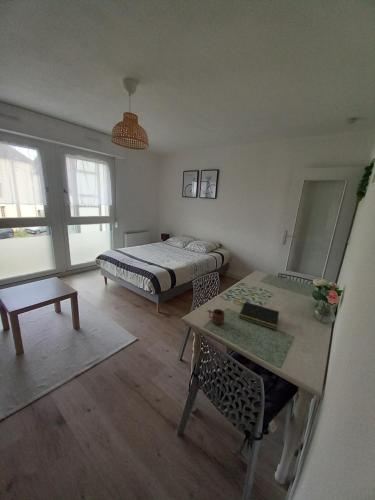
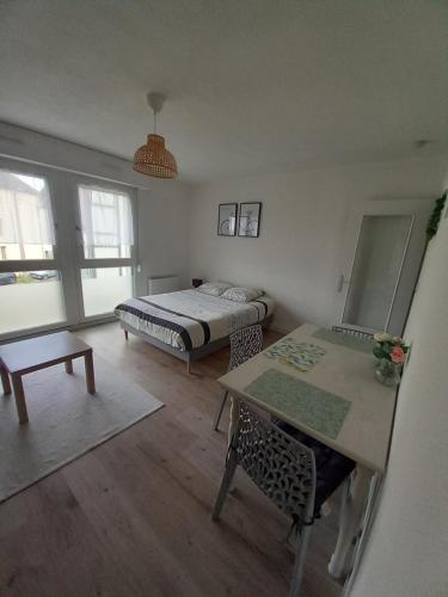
- mug [205,308,226,326]
- notepad [238,301,280,331]
